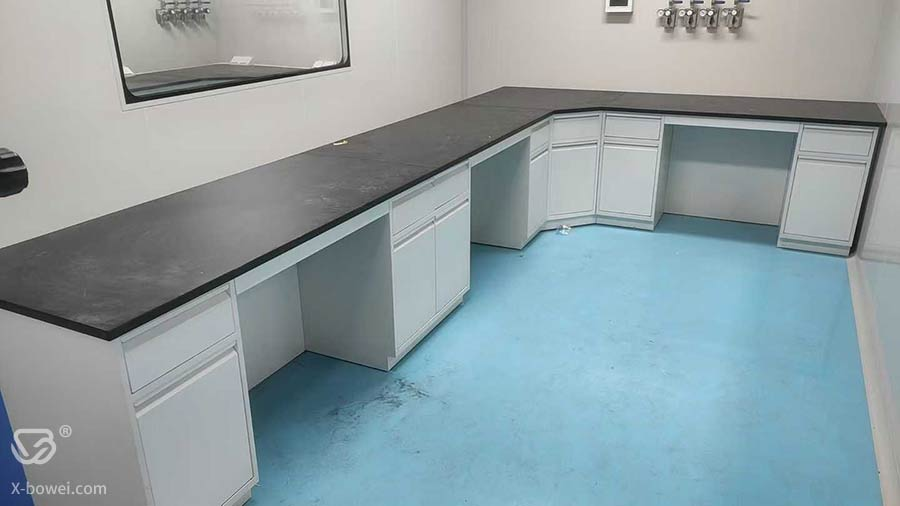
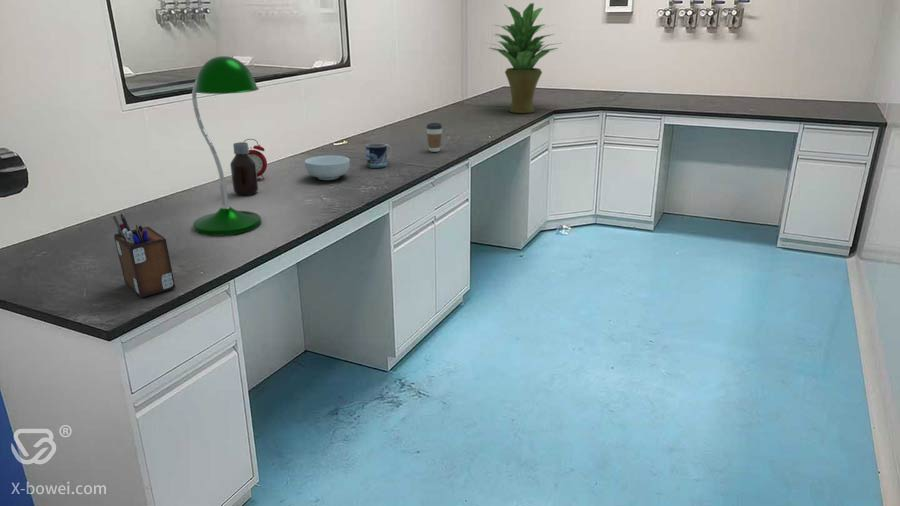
+ coffee cup [425,122,443,153]
+ cereal bowl [304,155,351,181]
+ bottle [229,141,259,196]
+ desk organizer [112,213,176,298]
+ mug [365,142,392,169]
+ potted plant [485,2,561,114]
+ alarm clock [243,138,268,180]
+ desk lamp [191,55,262,237]
